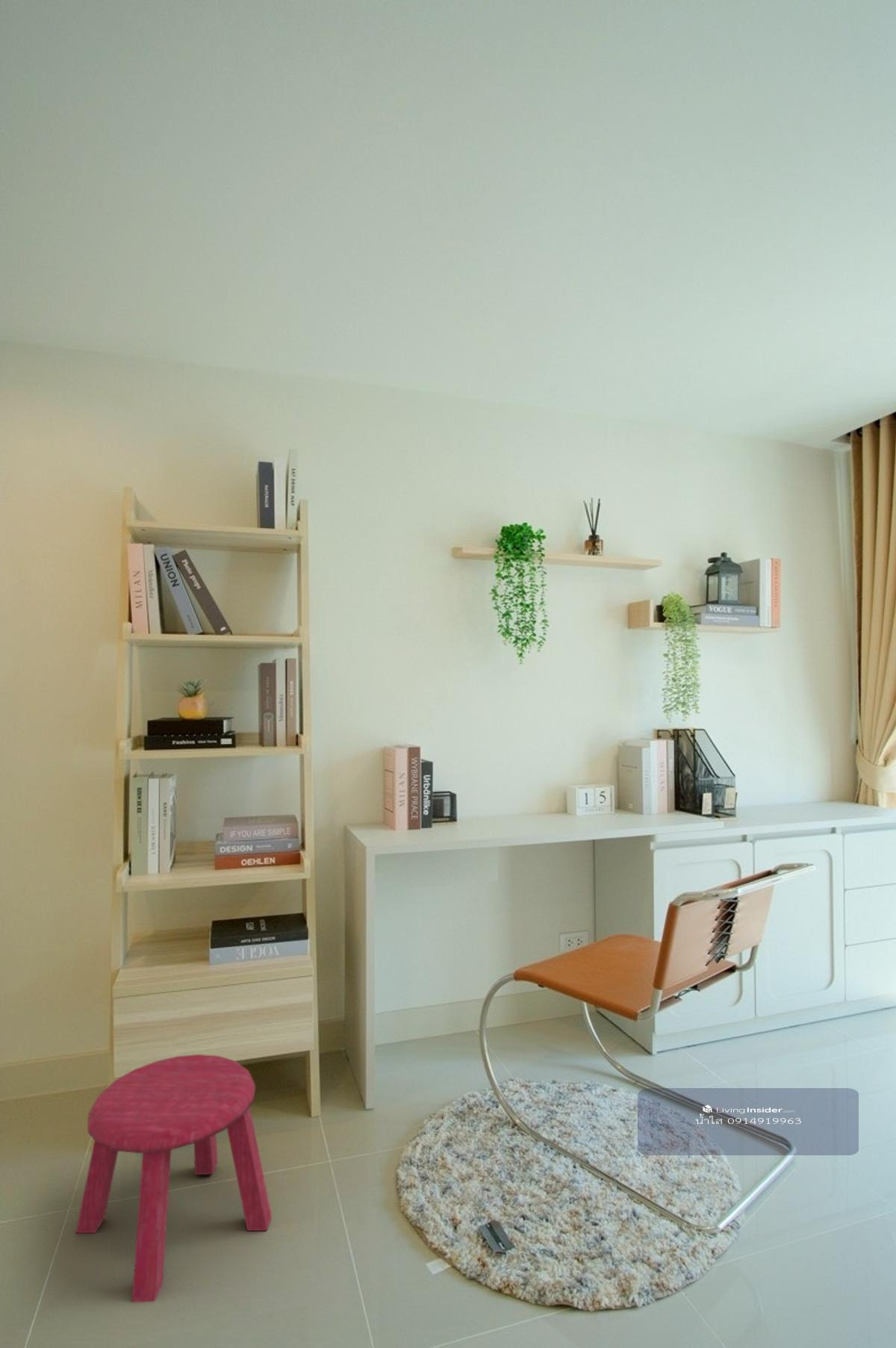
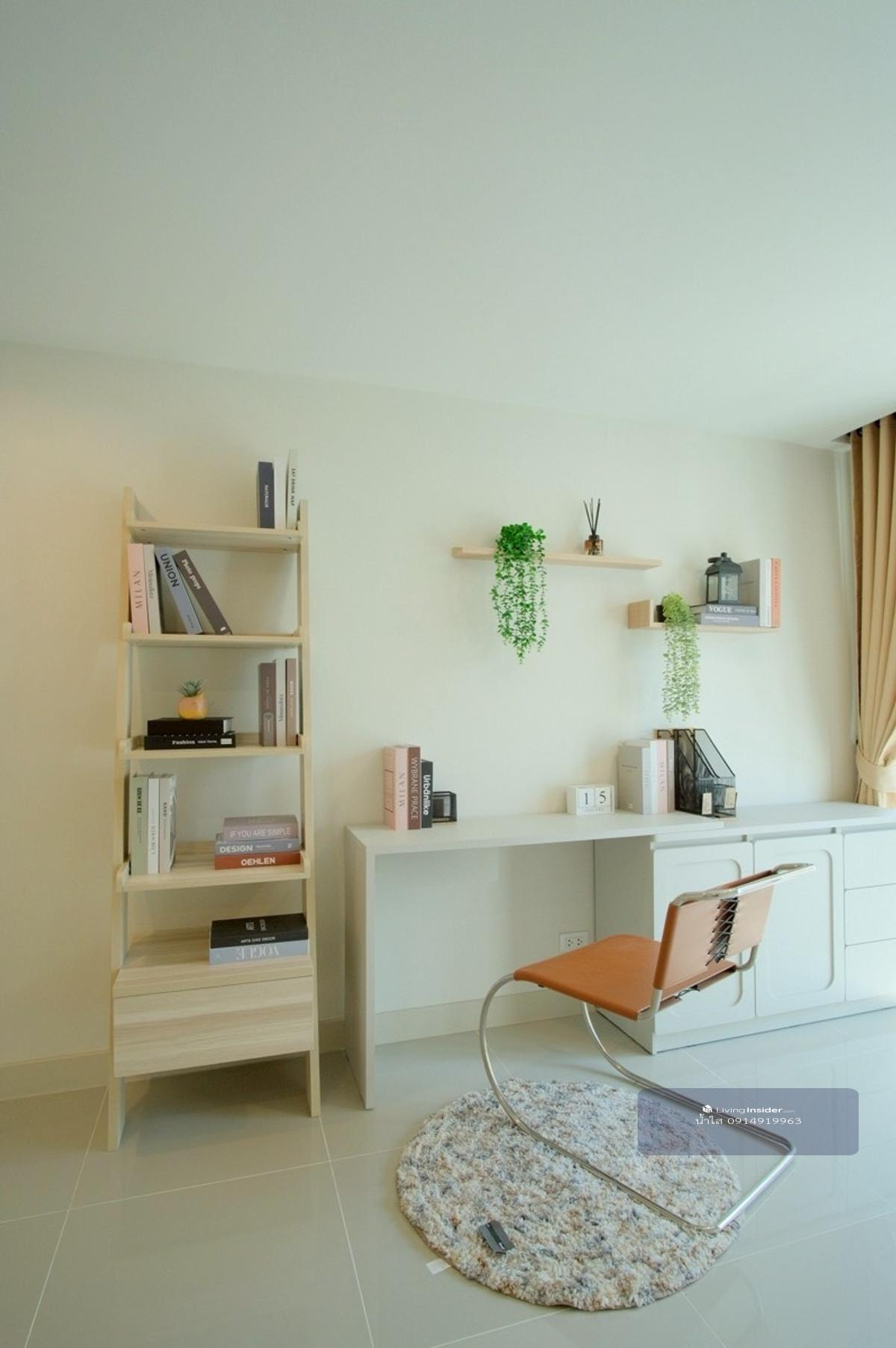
- stool [75,1054,273,1303]
